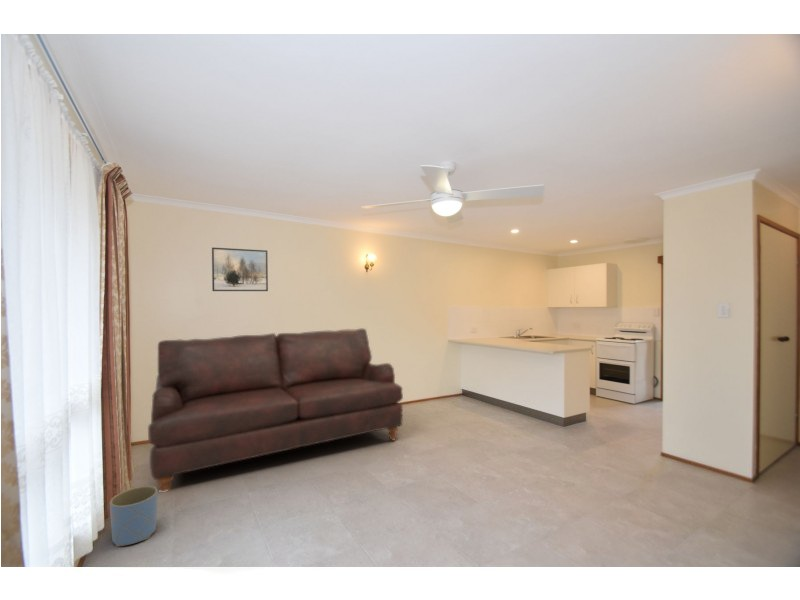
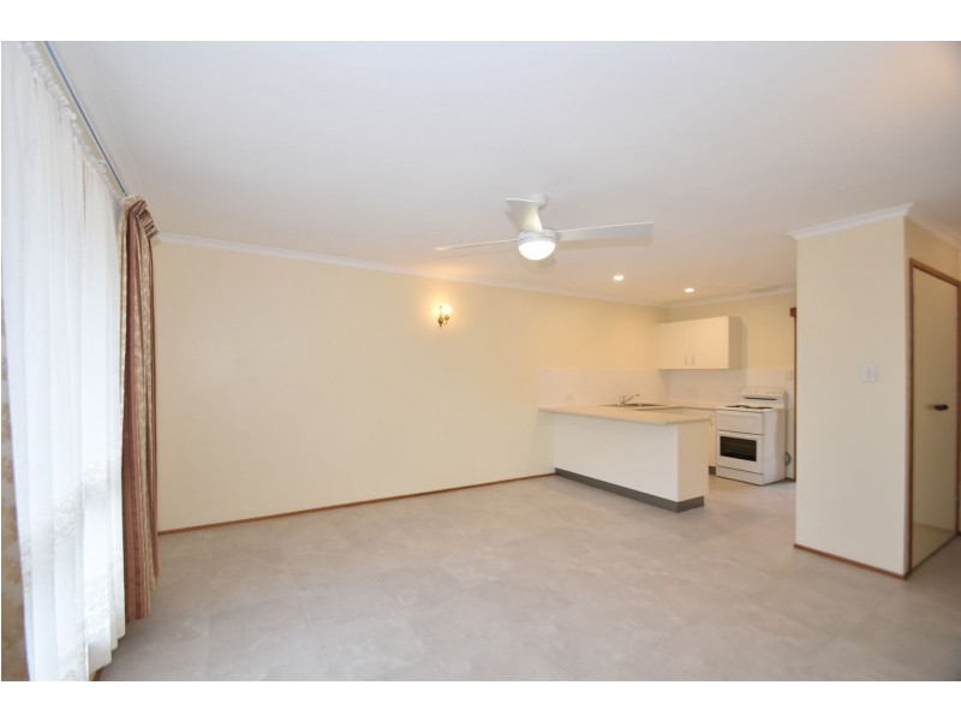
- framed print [211,246,269,292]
- sofa [147,327,404,492]
- planter [109,485,159,548]
